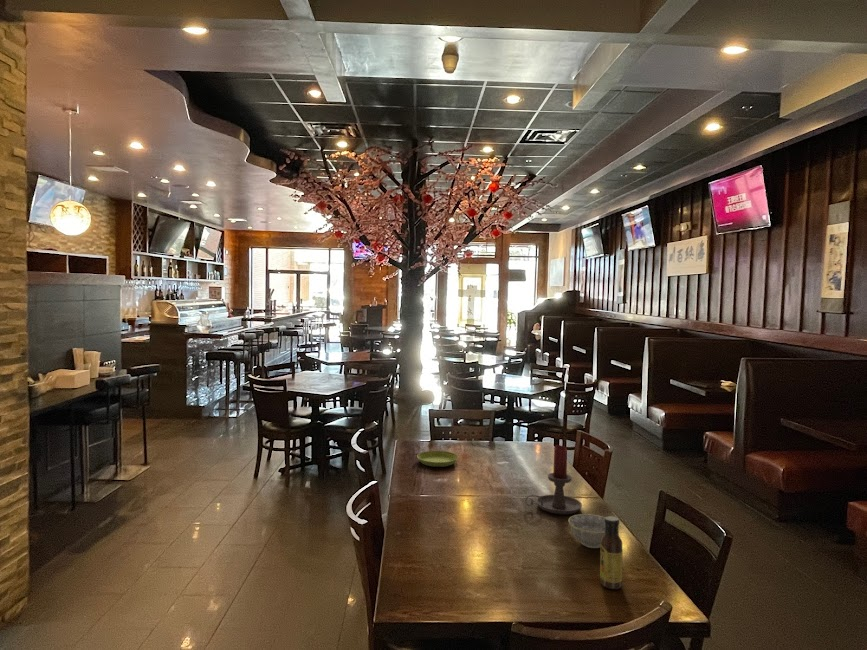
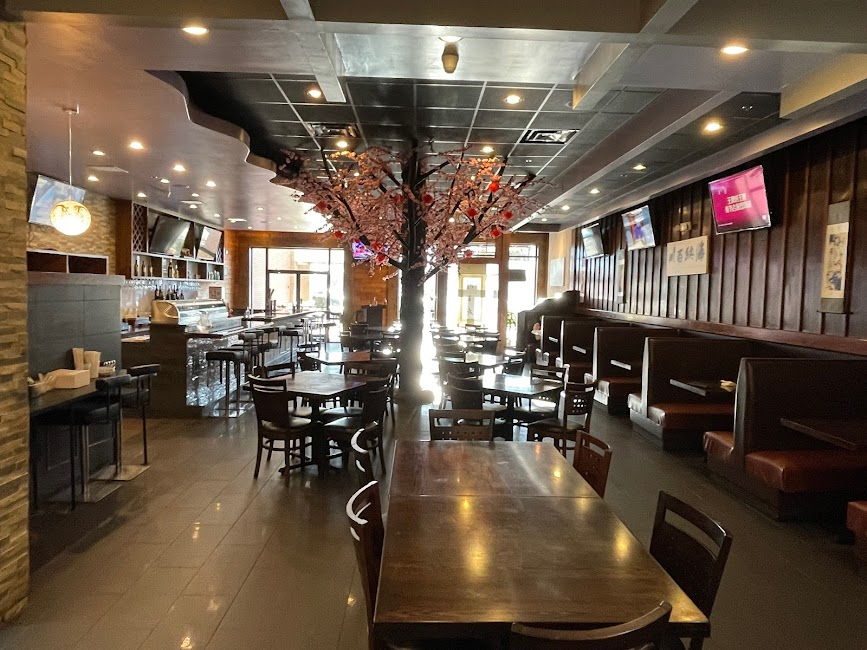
- sauce bottle [599,515,624,590]
- bowl [567,513,605,549]
- candle holder [524,444,583,515]
- saucer [416,450,459,468]
